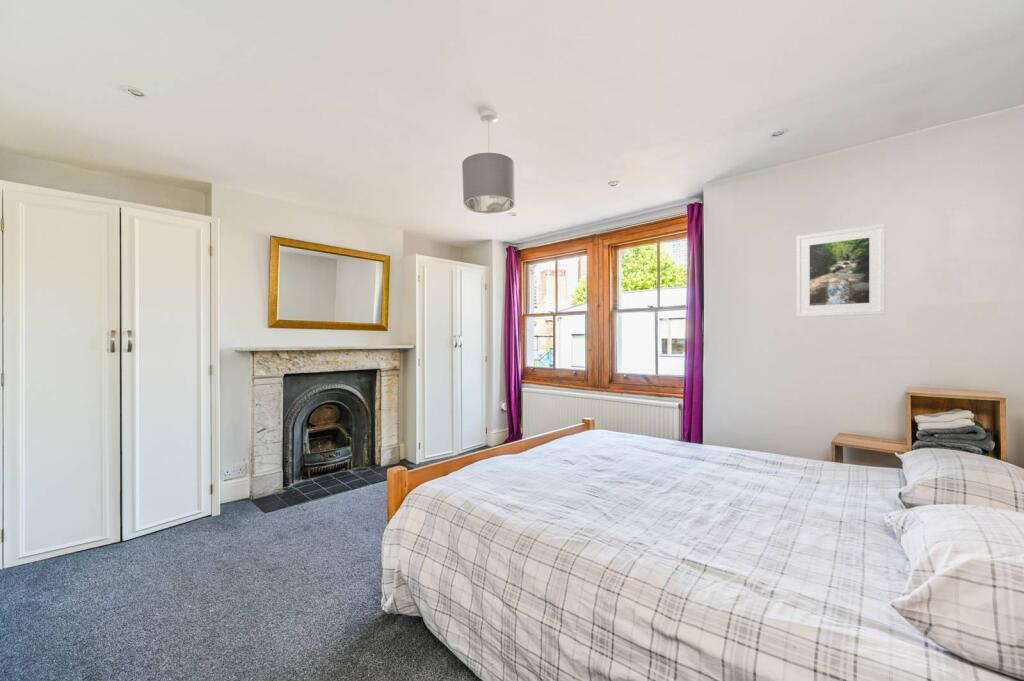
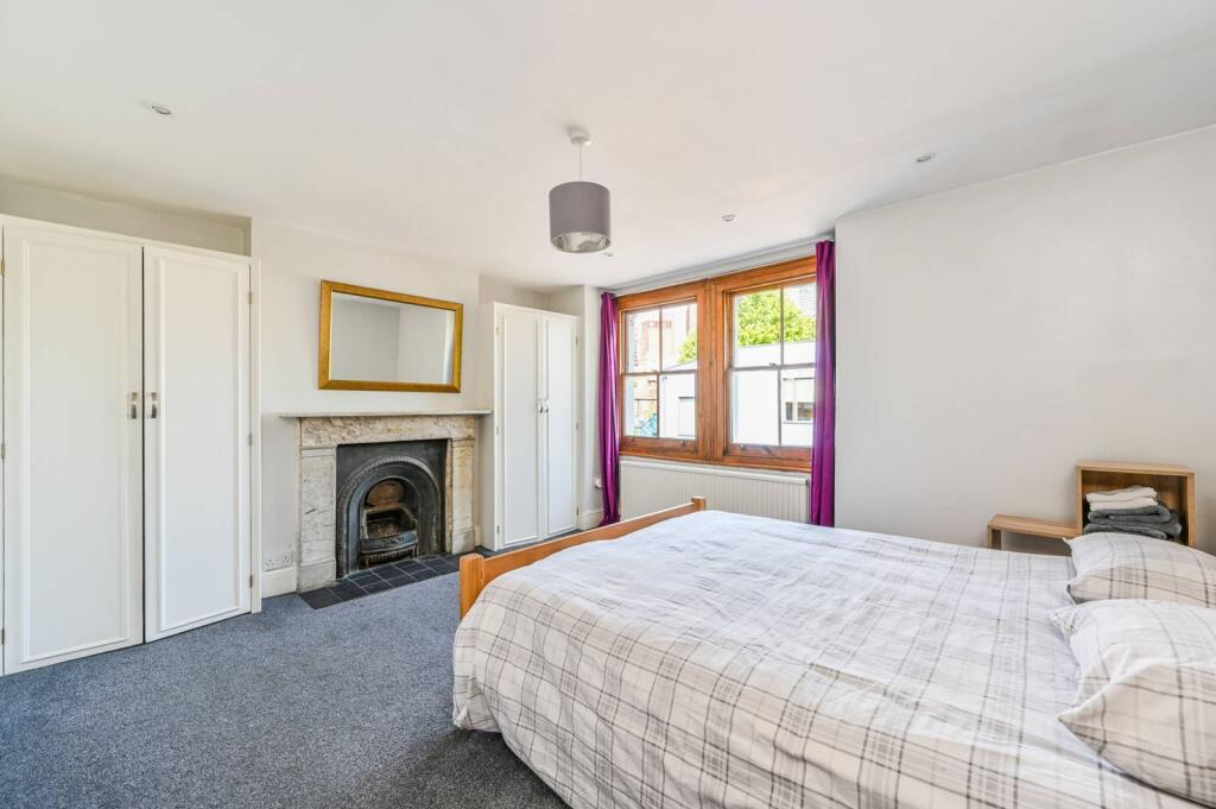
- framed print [795,223,886,318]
